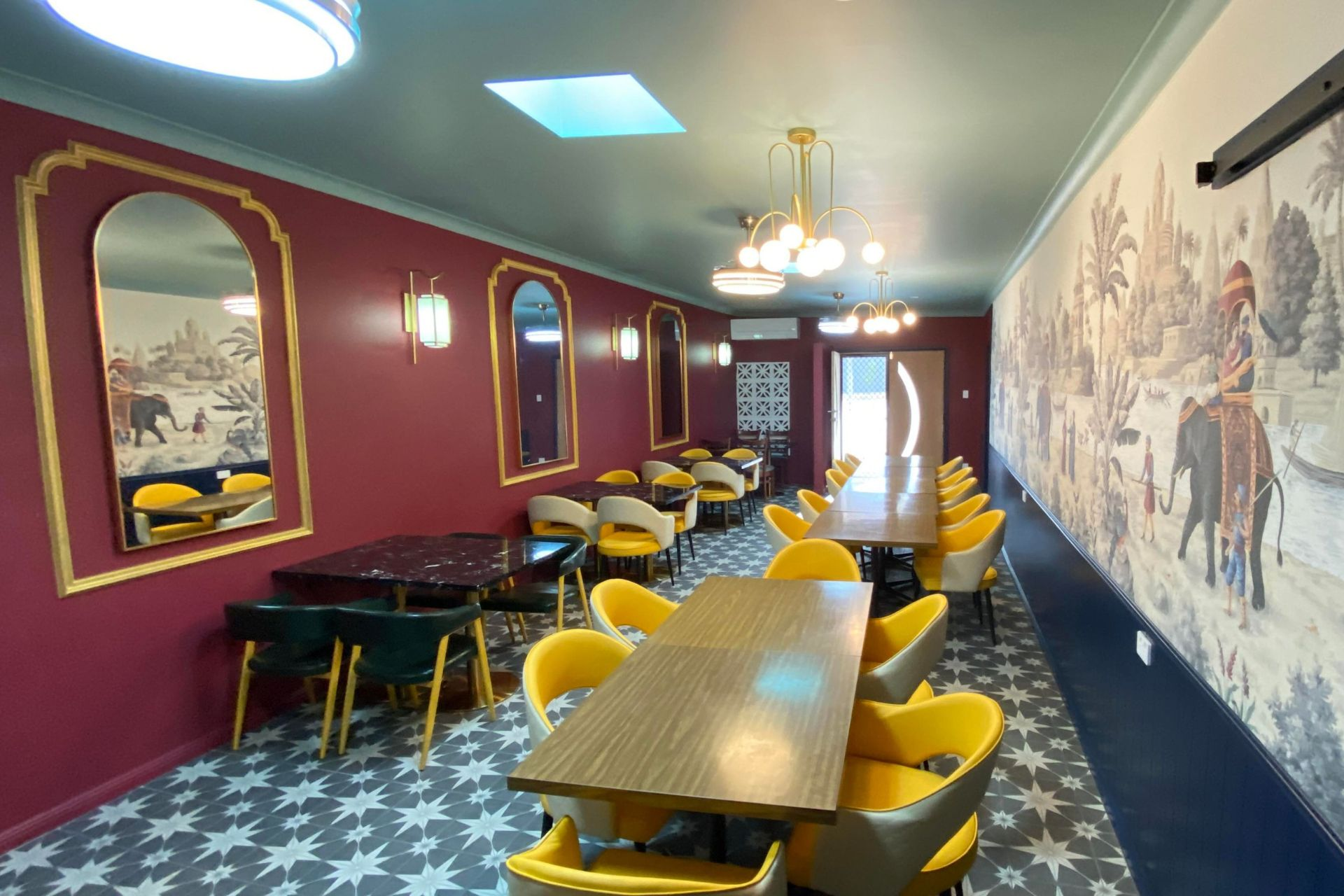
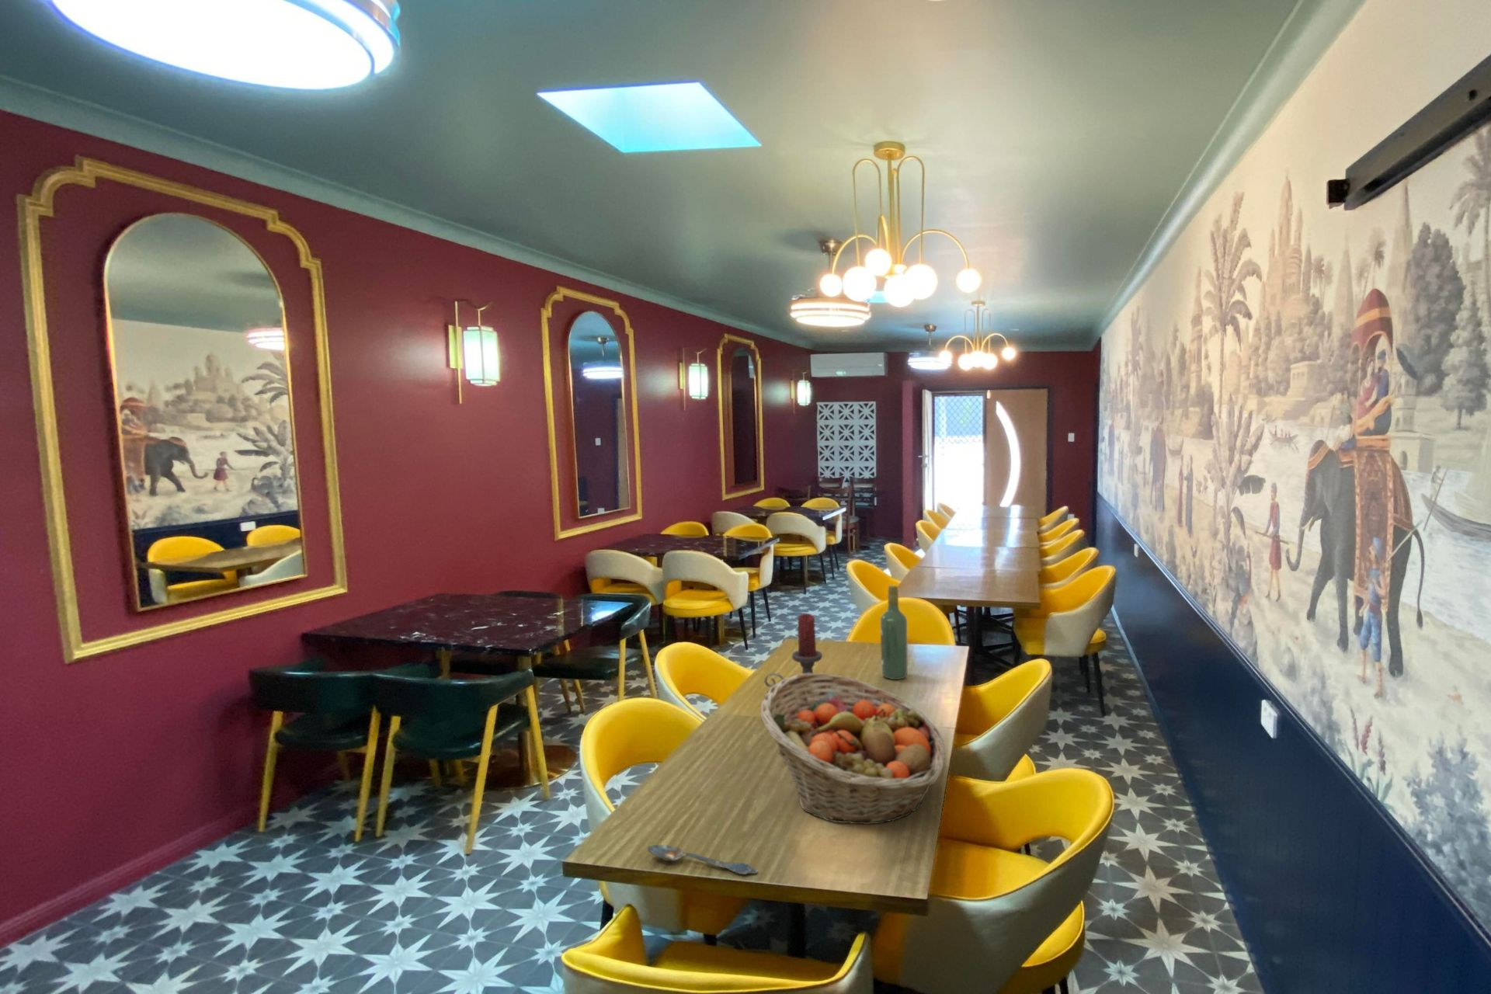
+ spoon [647,844,759,875]
+ wine bottle [880,585,909,680]
+ candle holder [763,612,823,693]
+ fruit basket [760,672,946,824]
